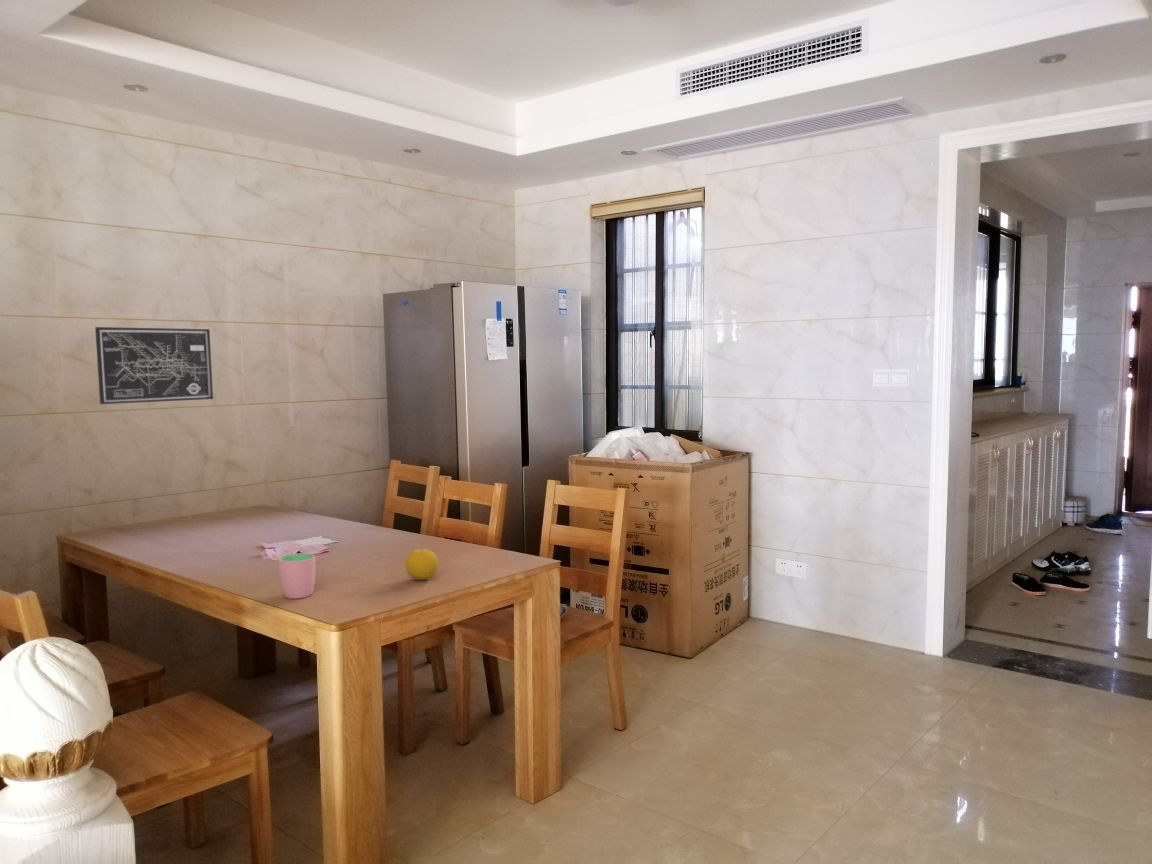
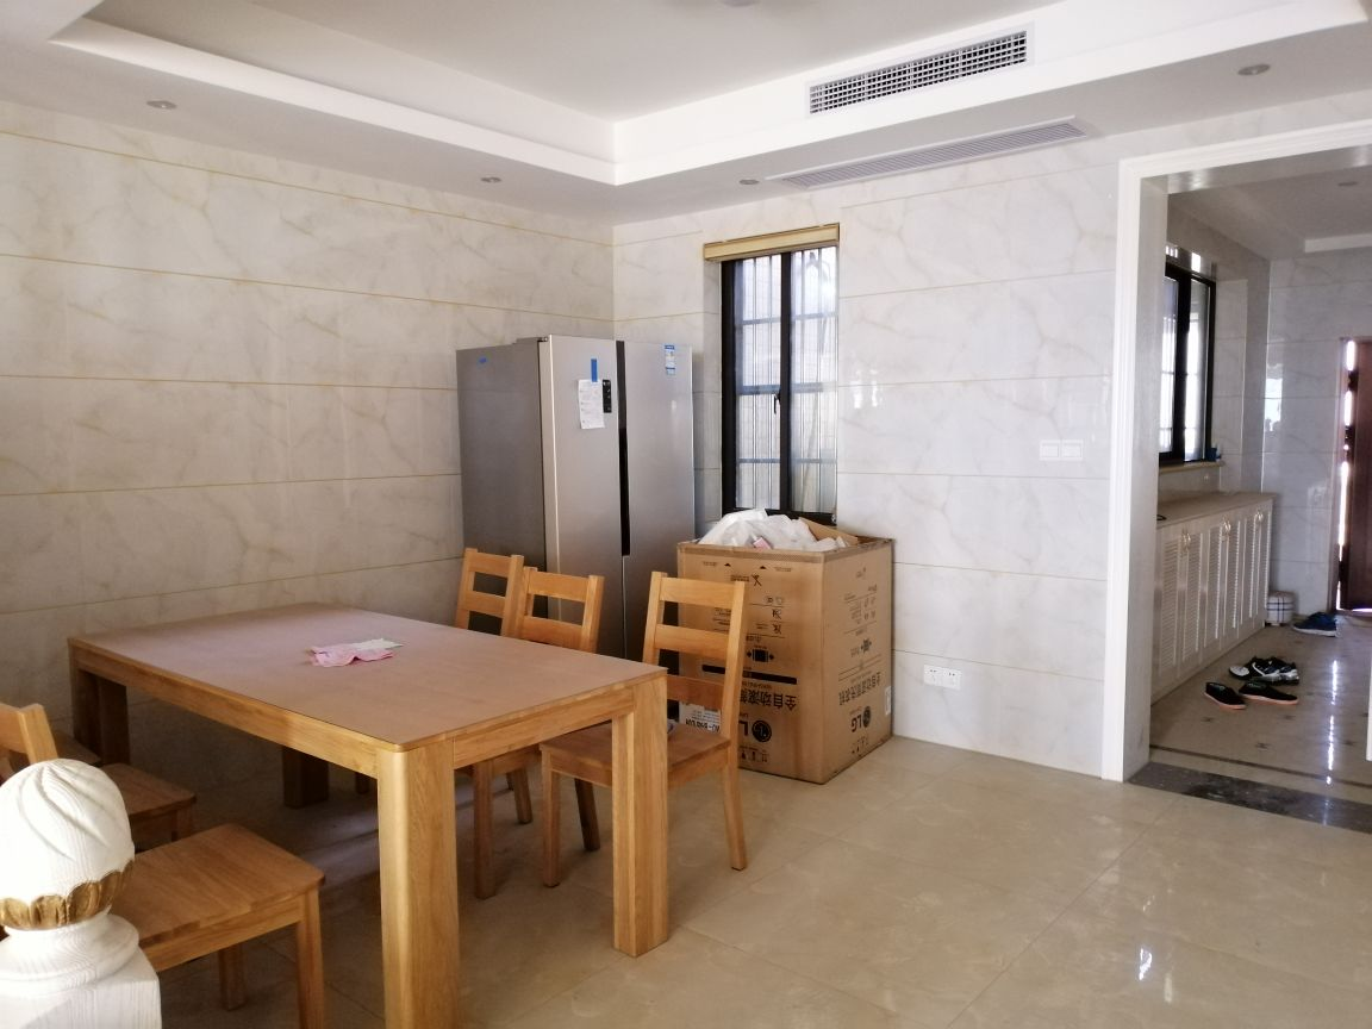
- cup [277,552,316,600]
- fruit [405,548,439,581]
- wall art [94,326,214,405]
